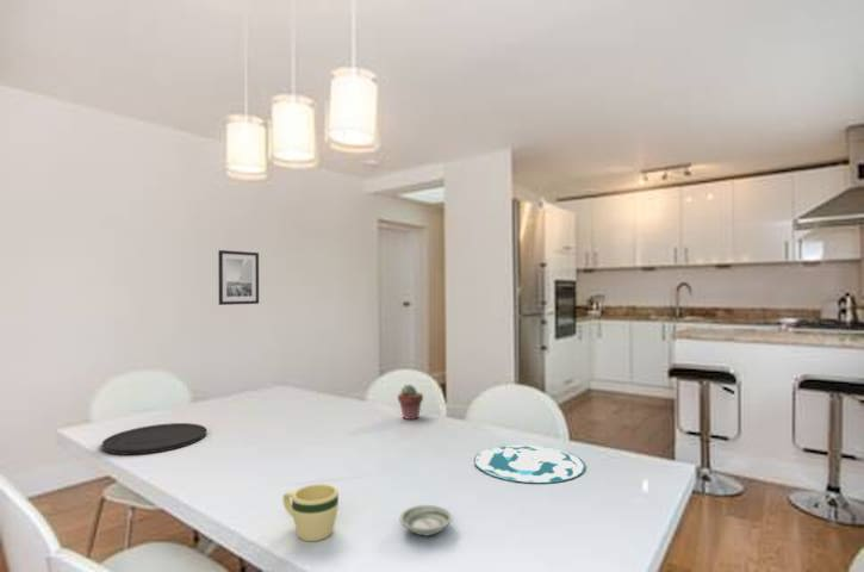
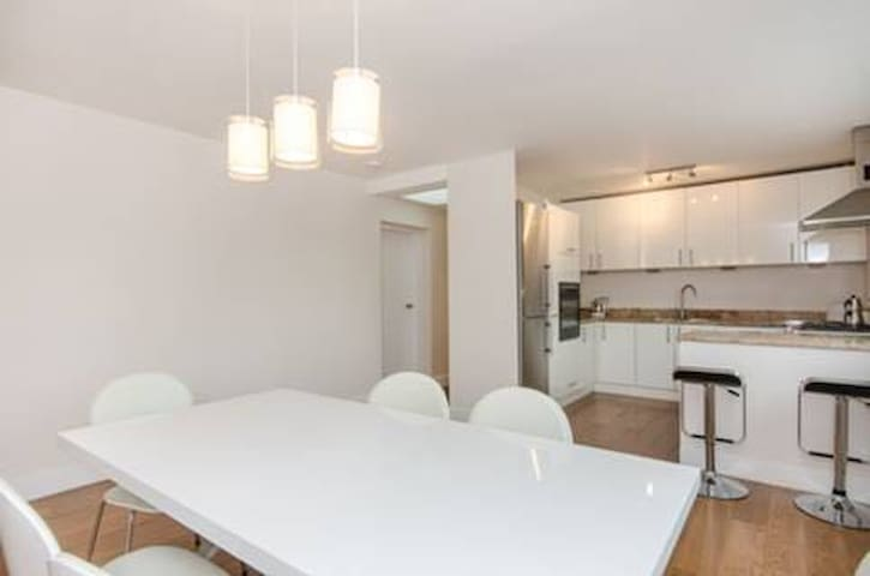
- plate [473,443,586,484]
- wall art [217,249,260,306]
- plate [101,422,207,456]
- potted succulent [397,384,424,421]
- mug [281,483,340,542]
- saucer [399,504,453,536]
